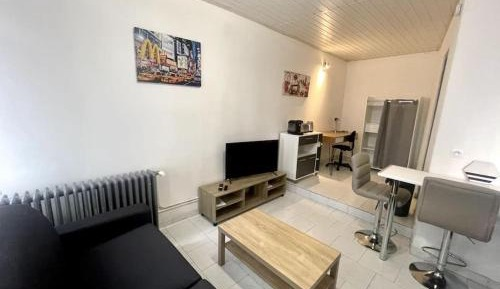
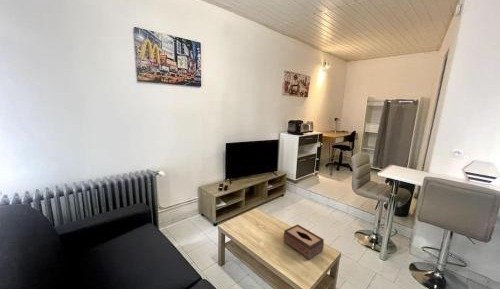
+ tissue box [282,224,325,261]
